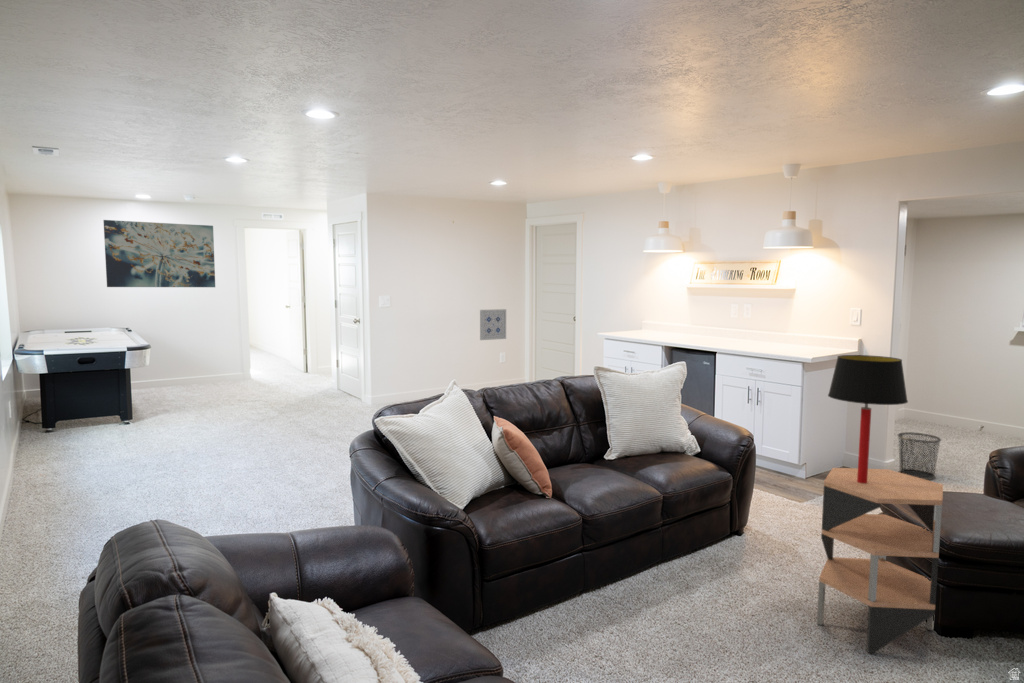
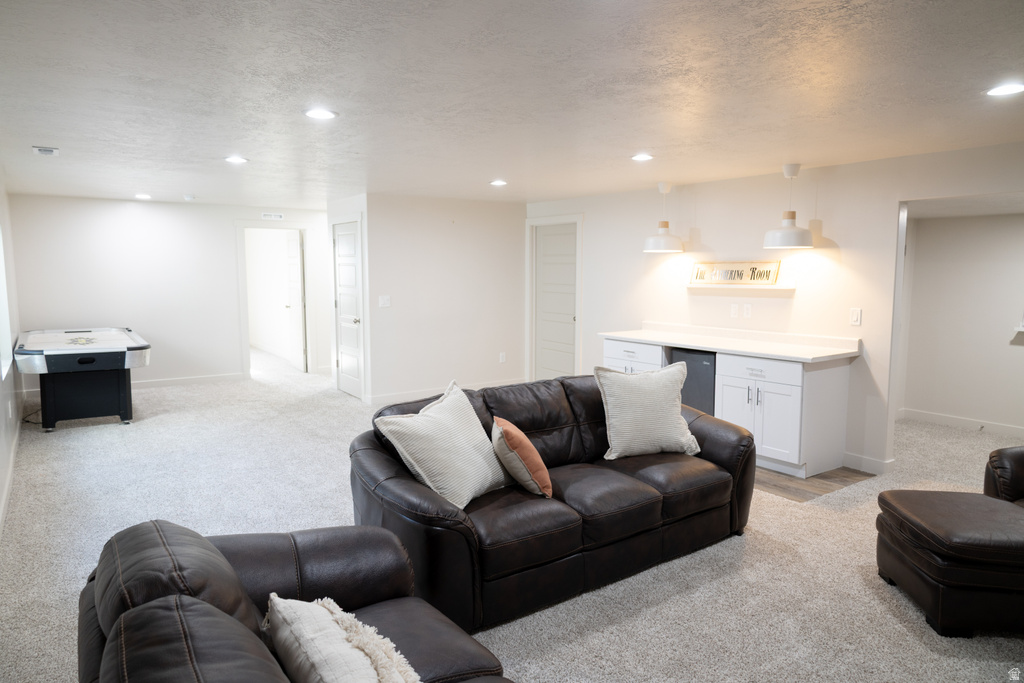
- side table [816,467,944,654]
- wall art [479,308,507,341]
- waste bin [897,431,942,481]
- table lamp [827,354,909,483]
- wall art [102,219,216,288]
